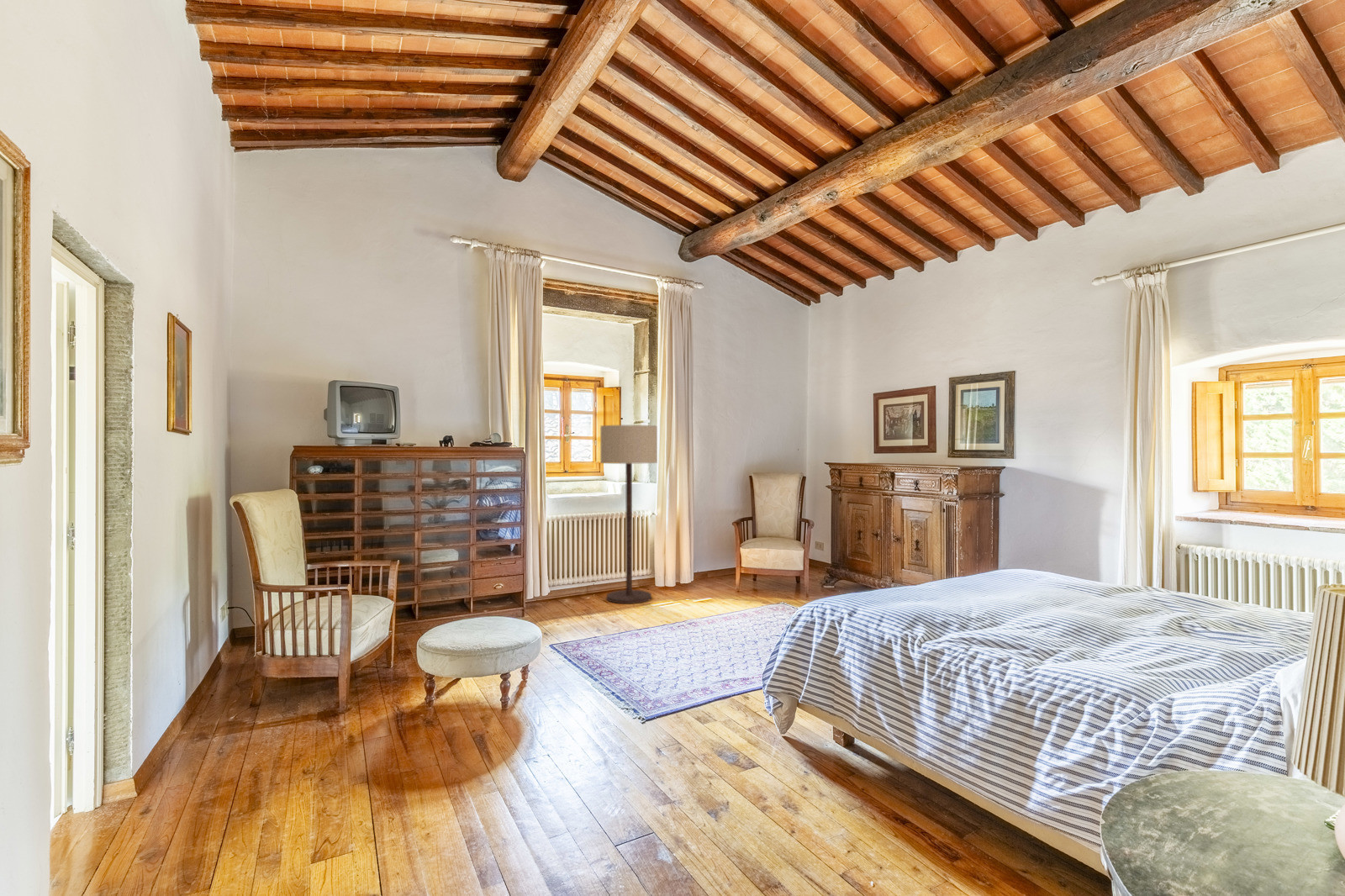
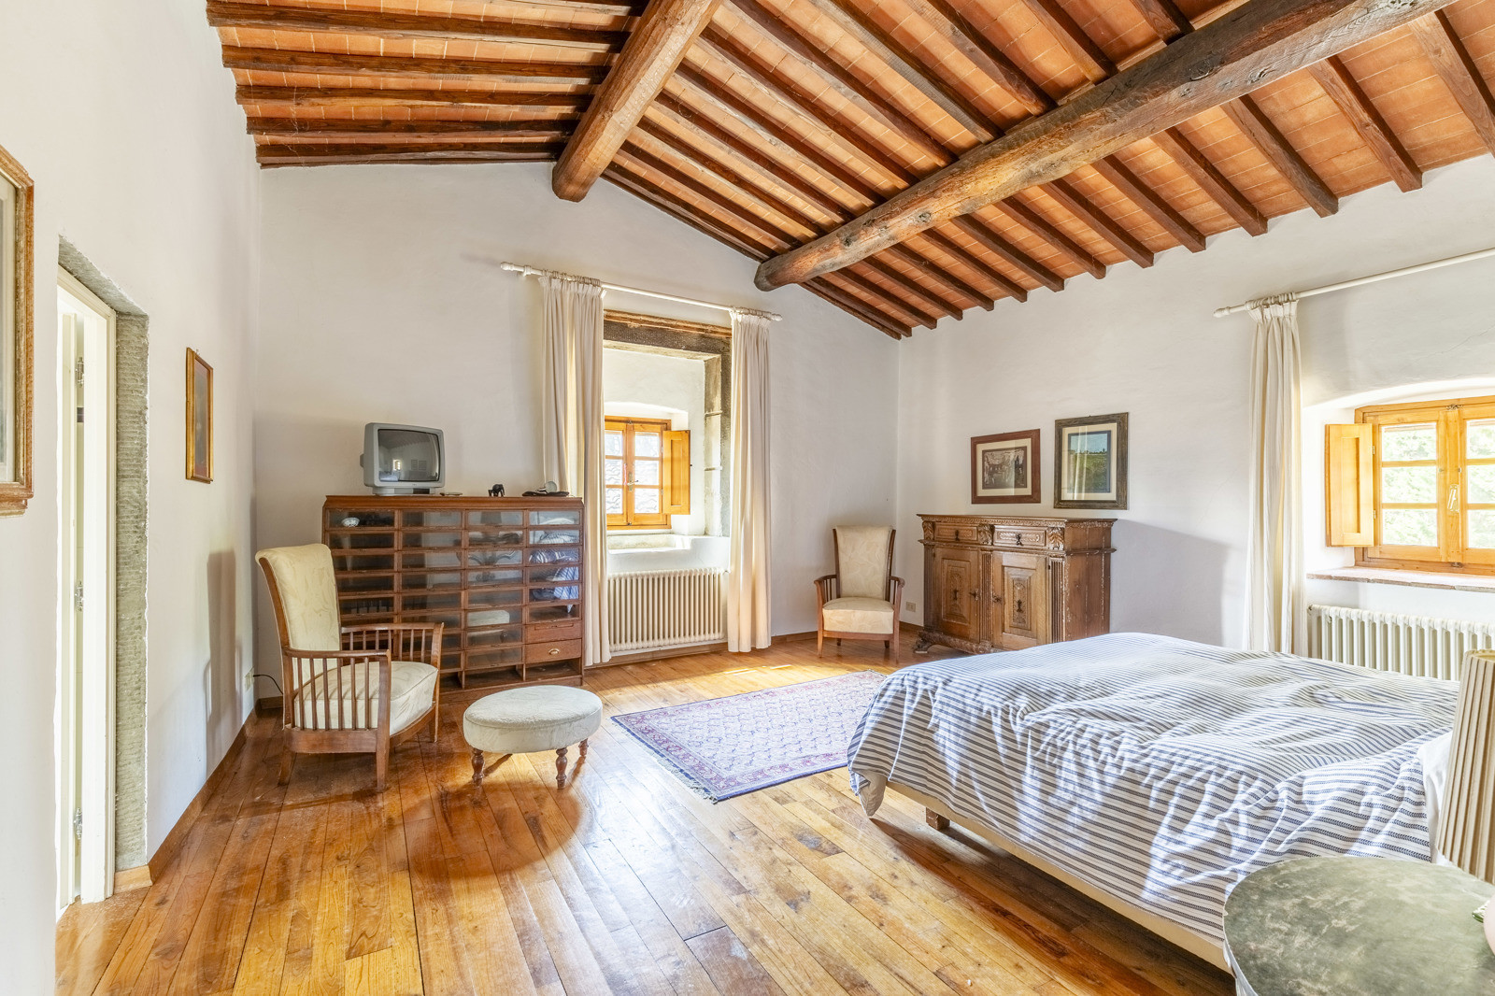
- floor lamp [599,424,658,604]
